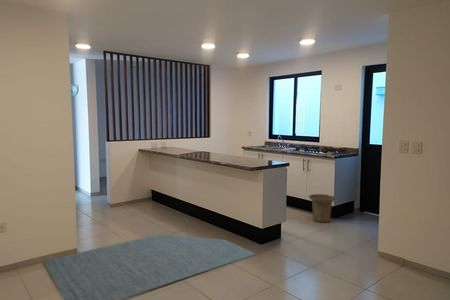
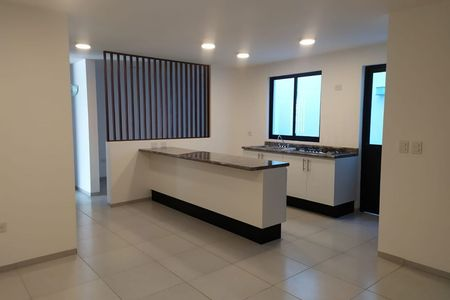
- rug [42,233,256,300]
- basket [308,193,337,224]
